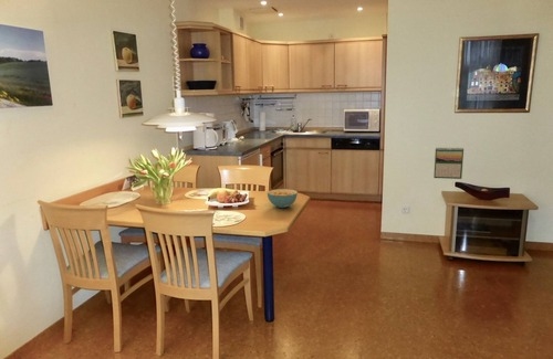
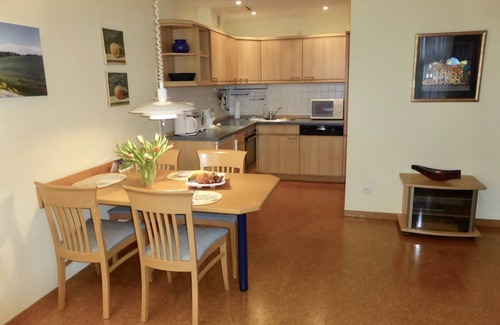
- calendar [432,147,465,180]
- cereal bowl [267,188,299,209]
